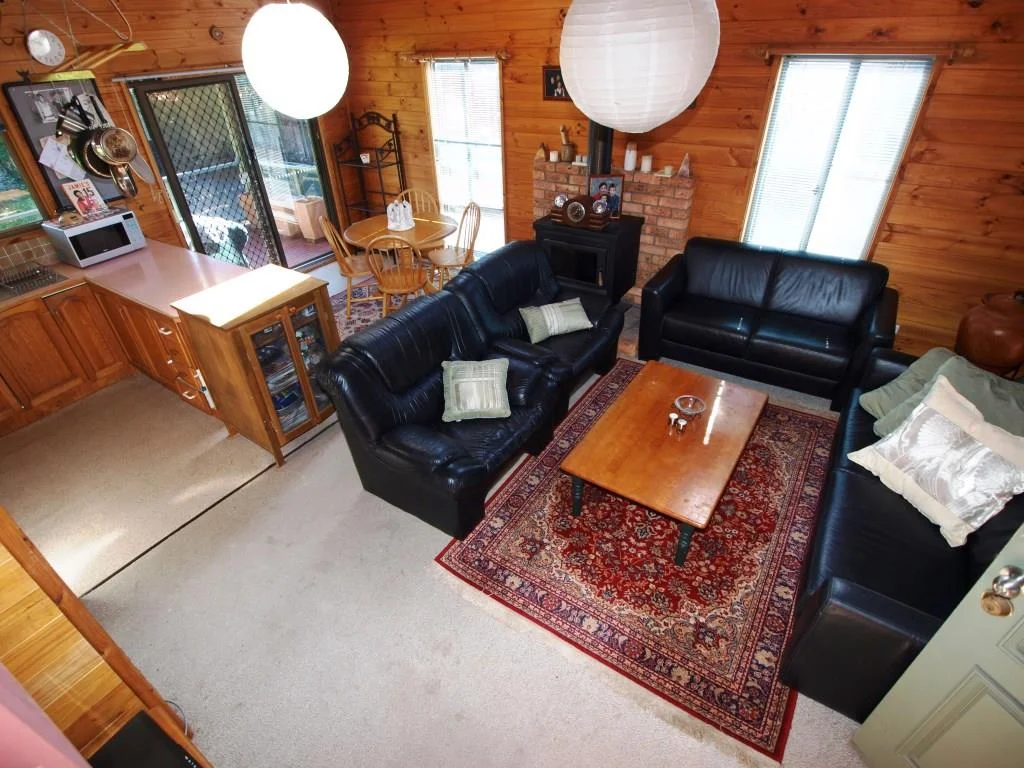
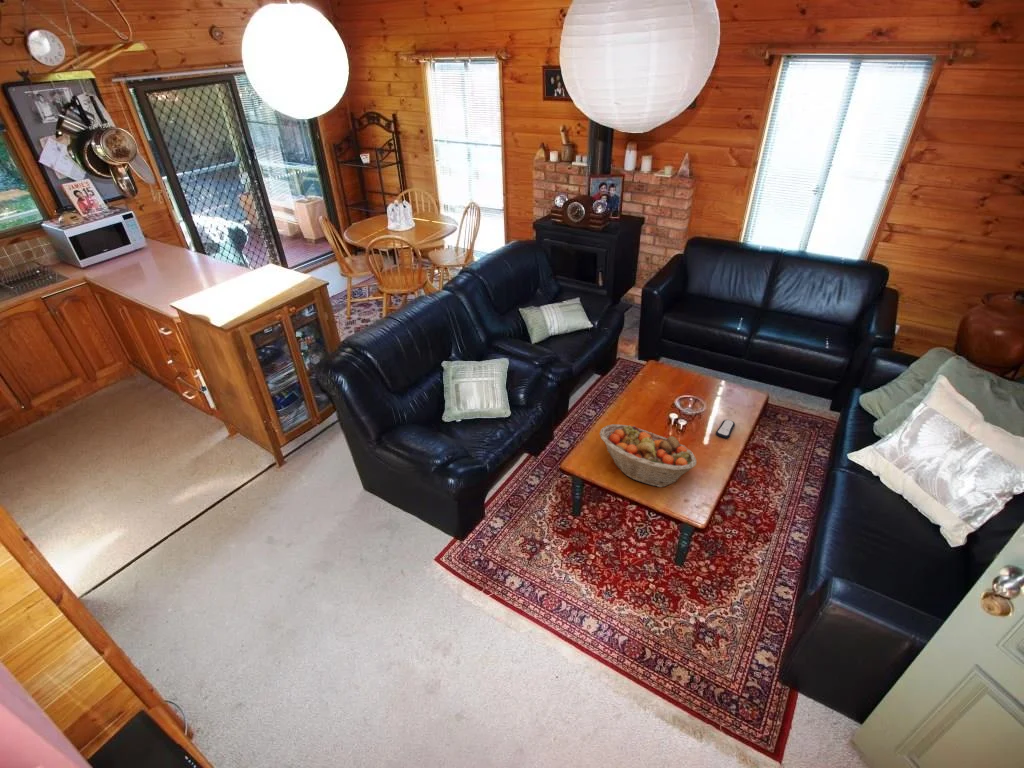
+ remote control [715,419,736,439]
+ fruit basket [599,423,697,488]
